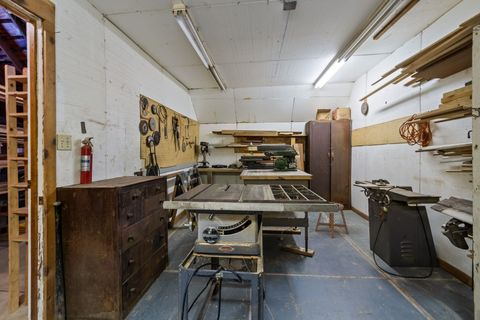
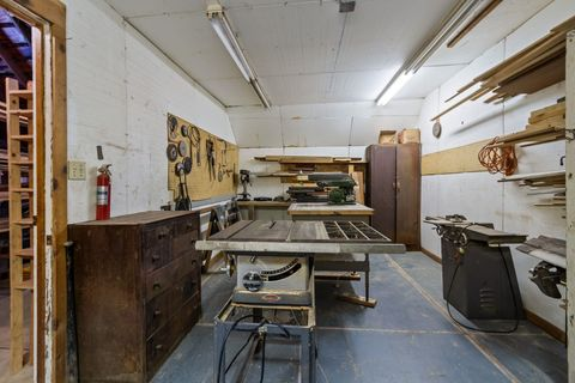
- stool [314,201,350,239]
